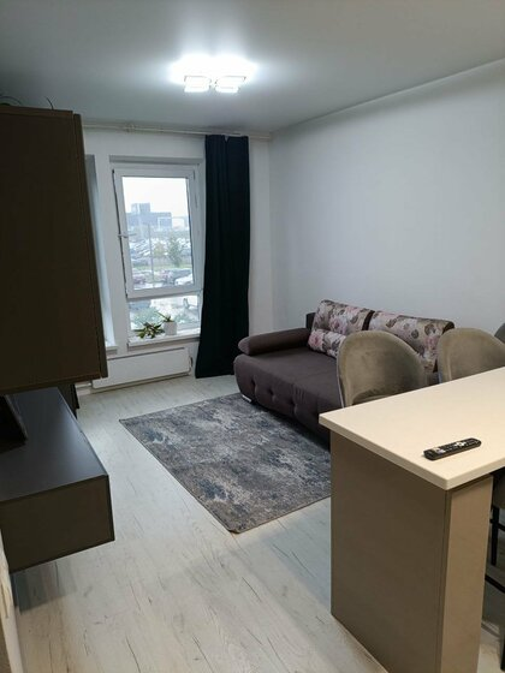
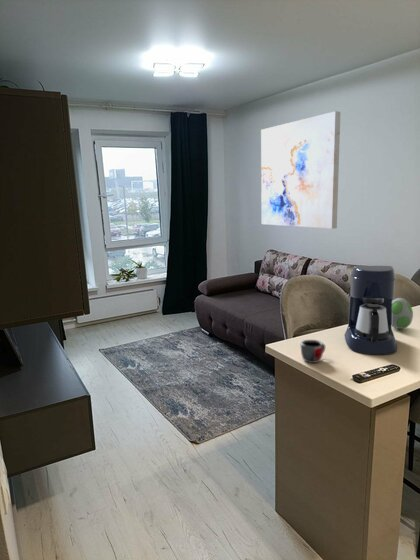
+ wall art [260,110,341,230]
+ mug [300,339,326,364]
+ decorative egg [391,297,414,330]
+ coffee maker [343,265,398,356]
